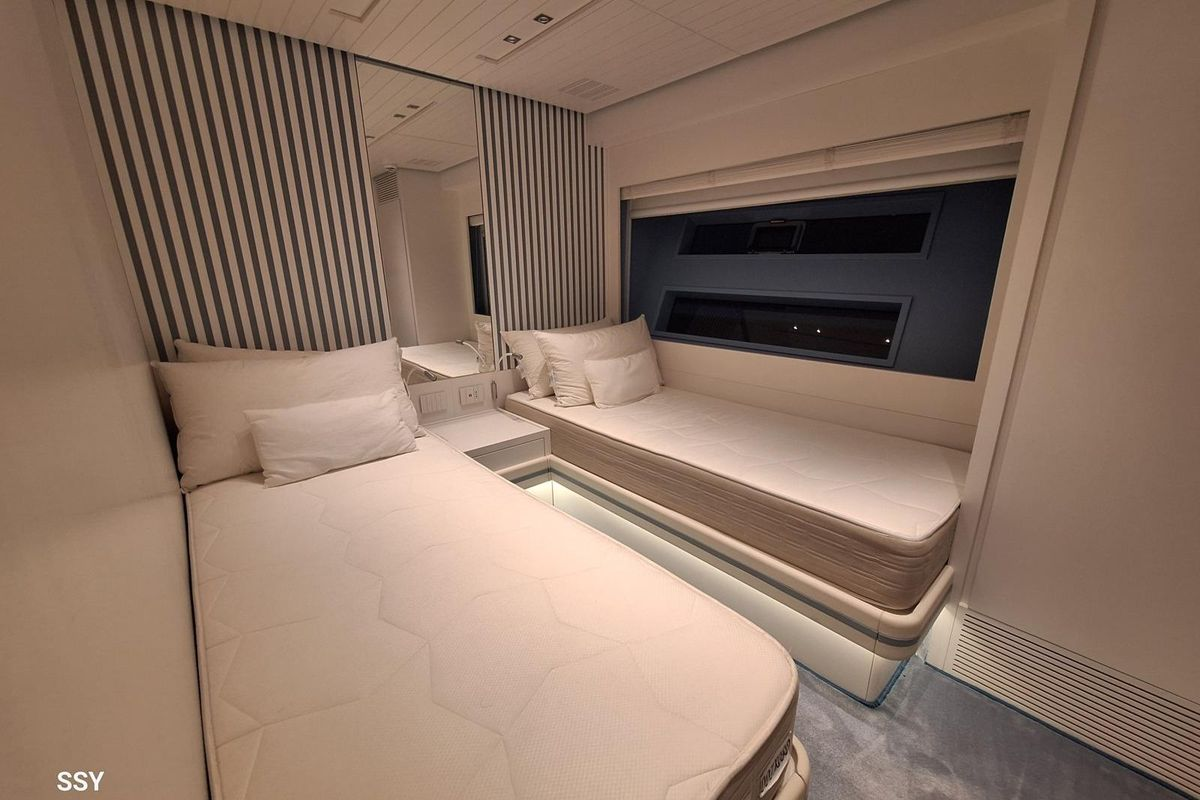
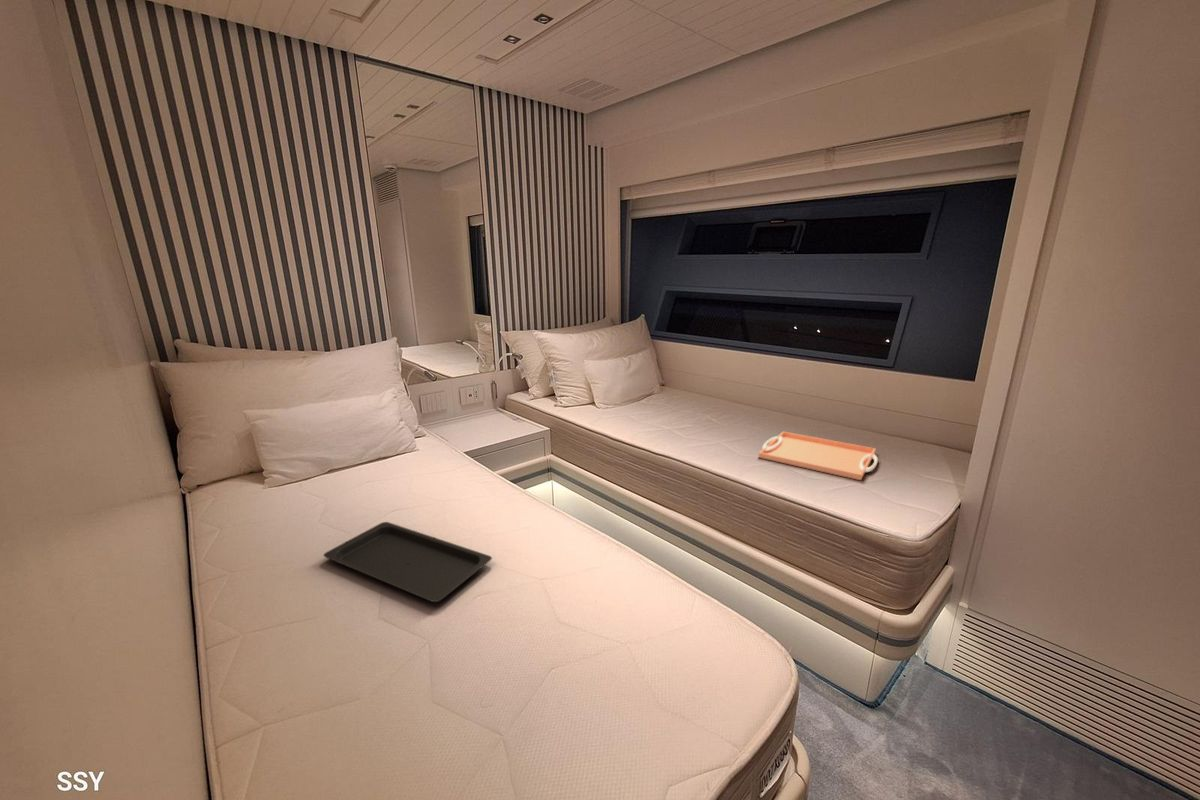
+ serving tray [322,521,493,603]
+ serving tray [757,431,879,481]
